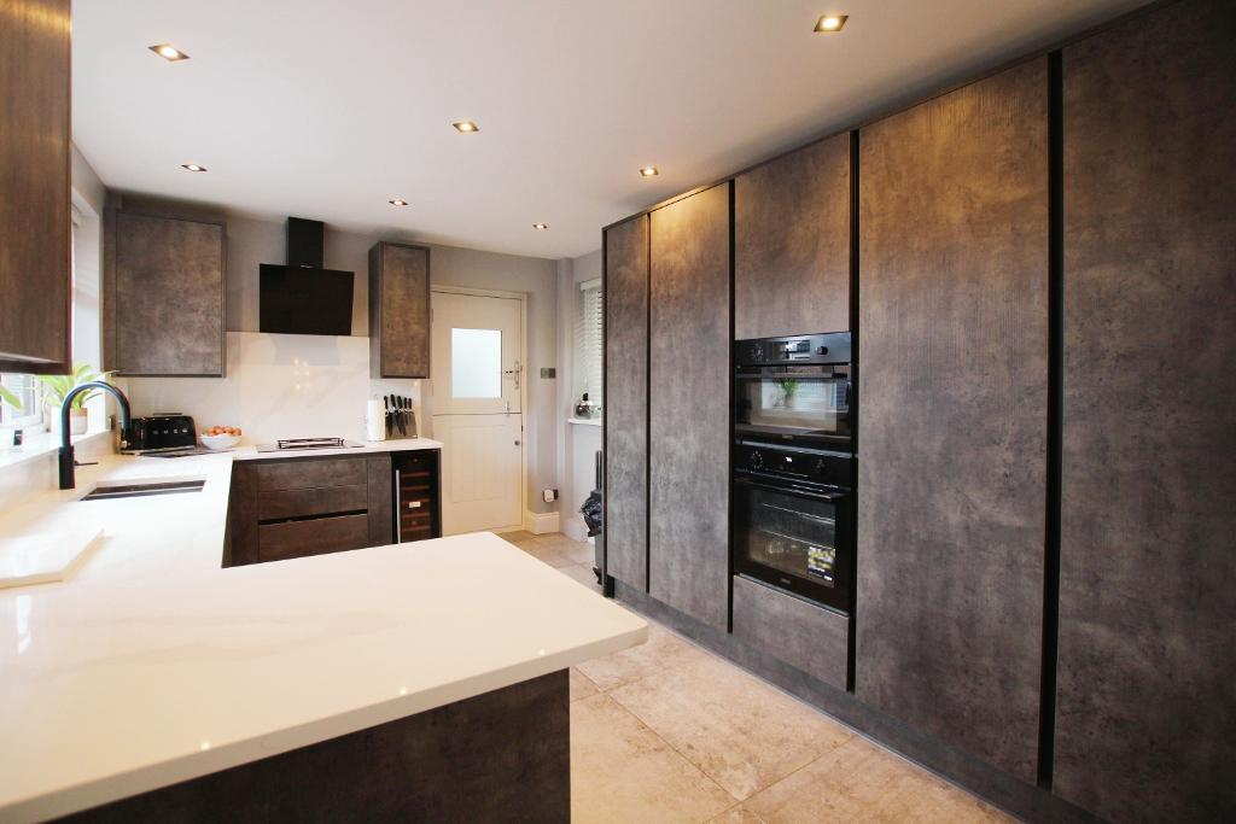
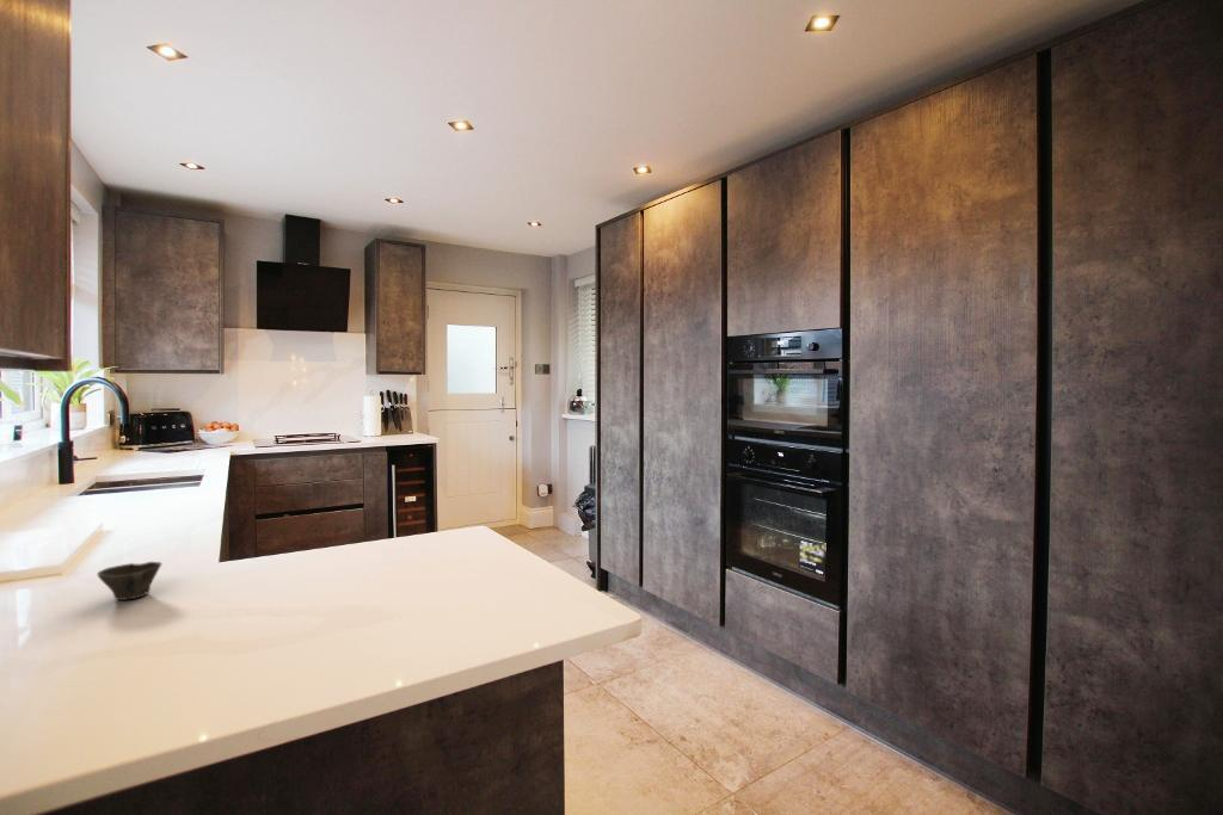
+ cup [96,561,162,601]
